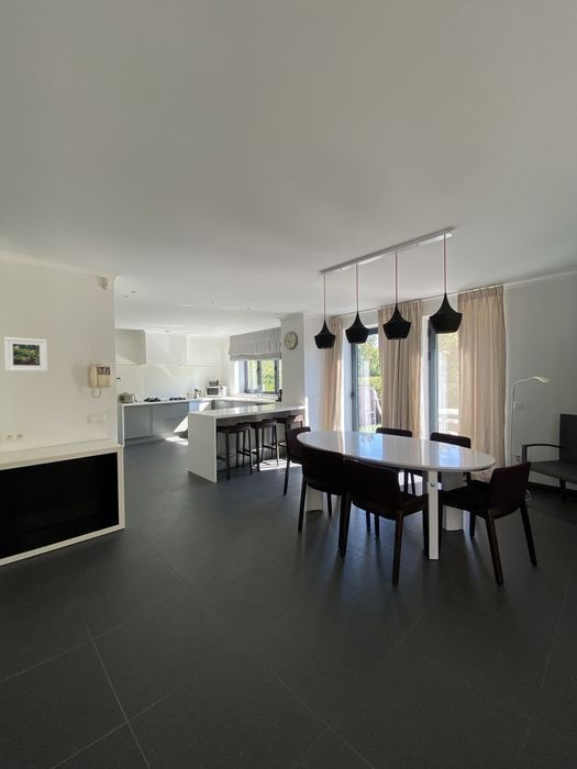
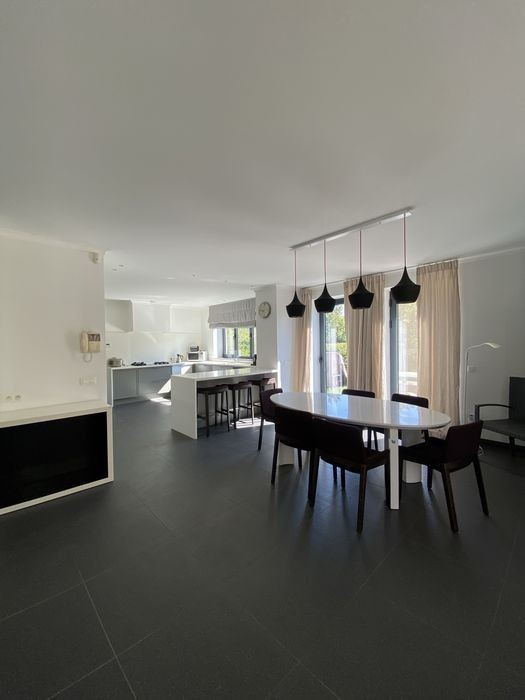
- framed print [3,336,48,372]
